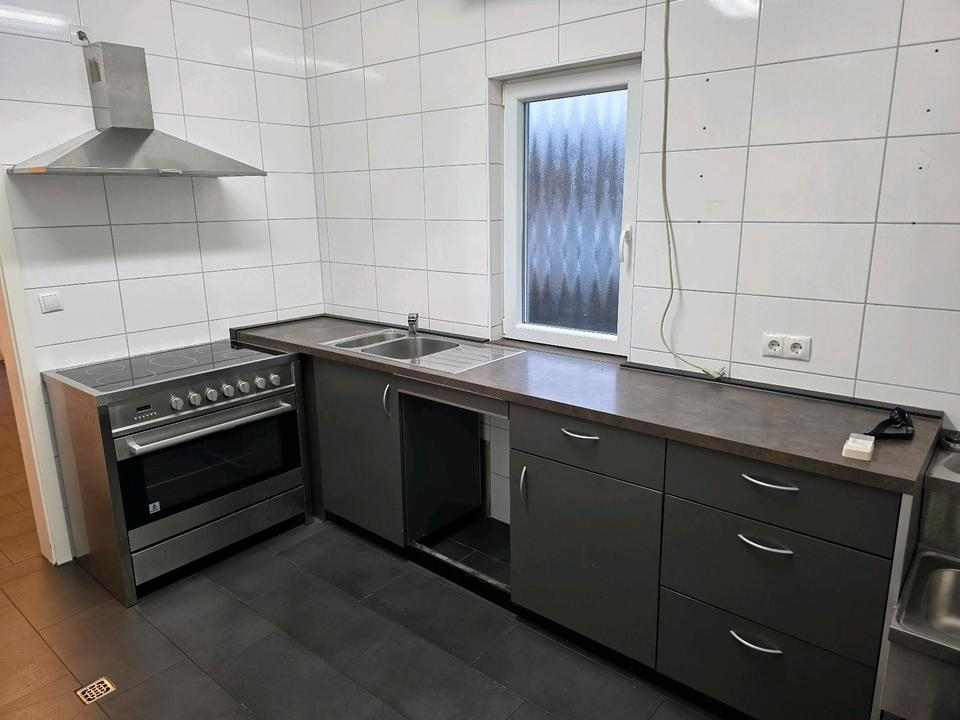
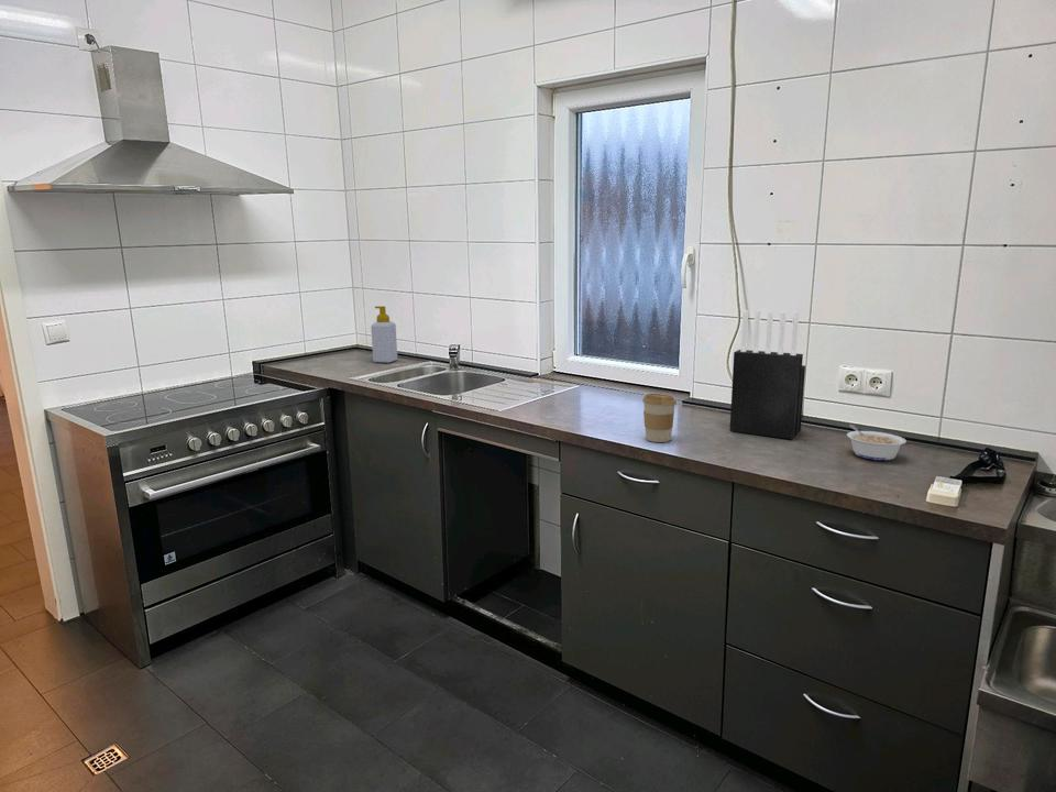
+ legume [846,424,908,461]
+ soap bottle [370,305,398,364]
+ coffee cup [641,393,678,443]
+ knife block [728,309,806,440]
